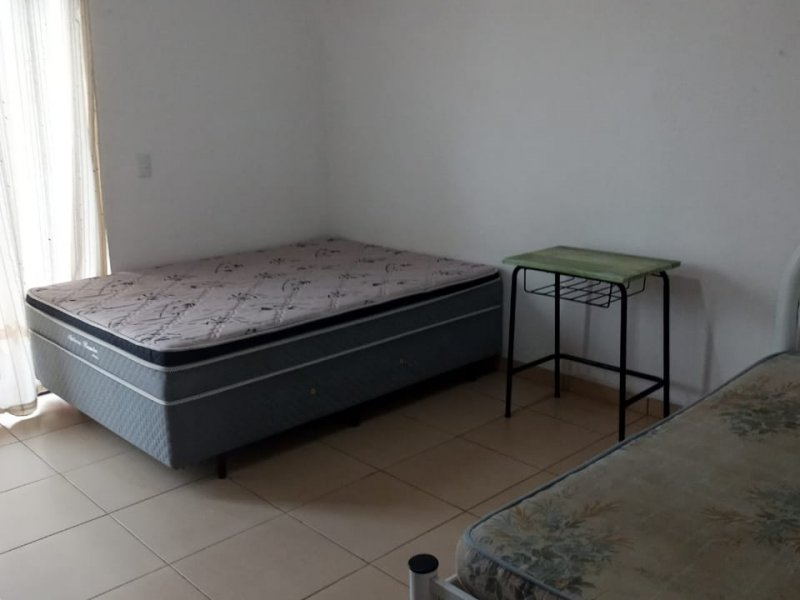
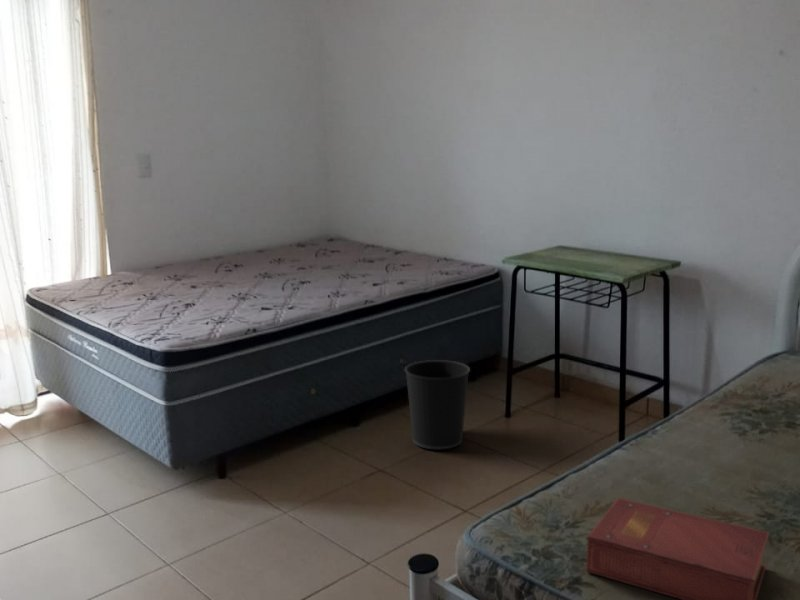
+ book [585,497,770,600]
+ wastebasket [404,359,471,450]
